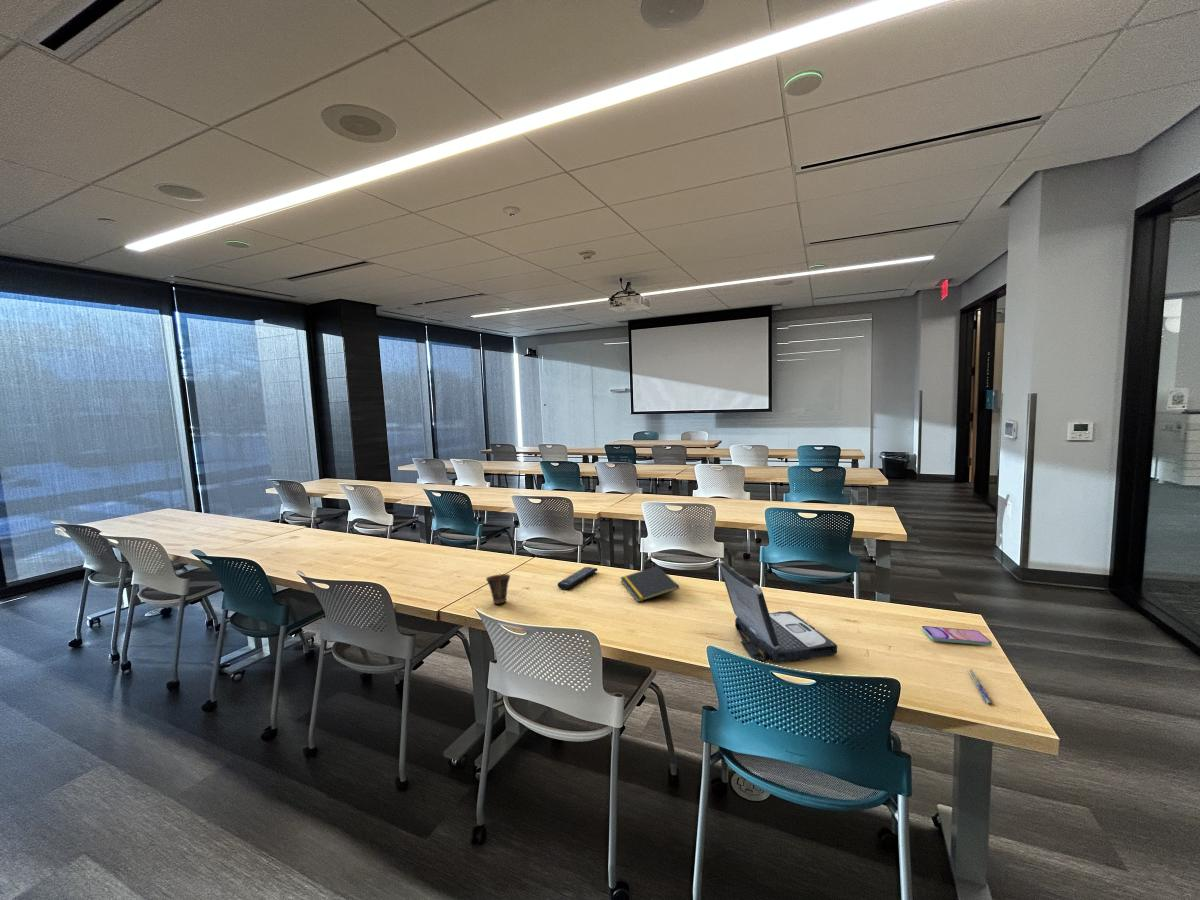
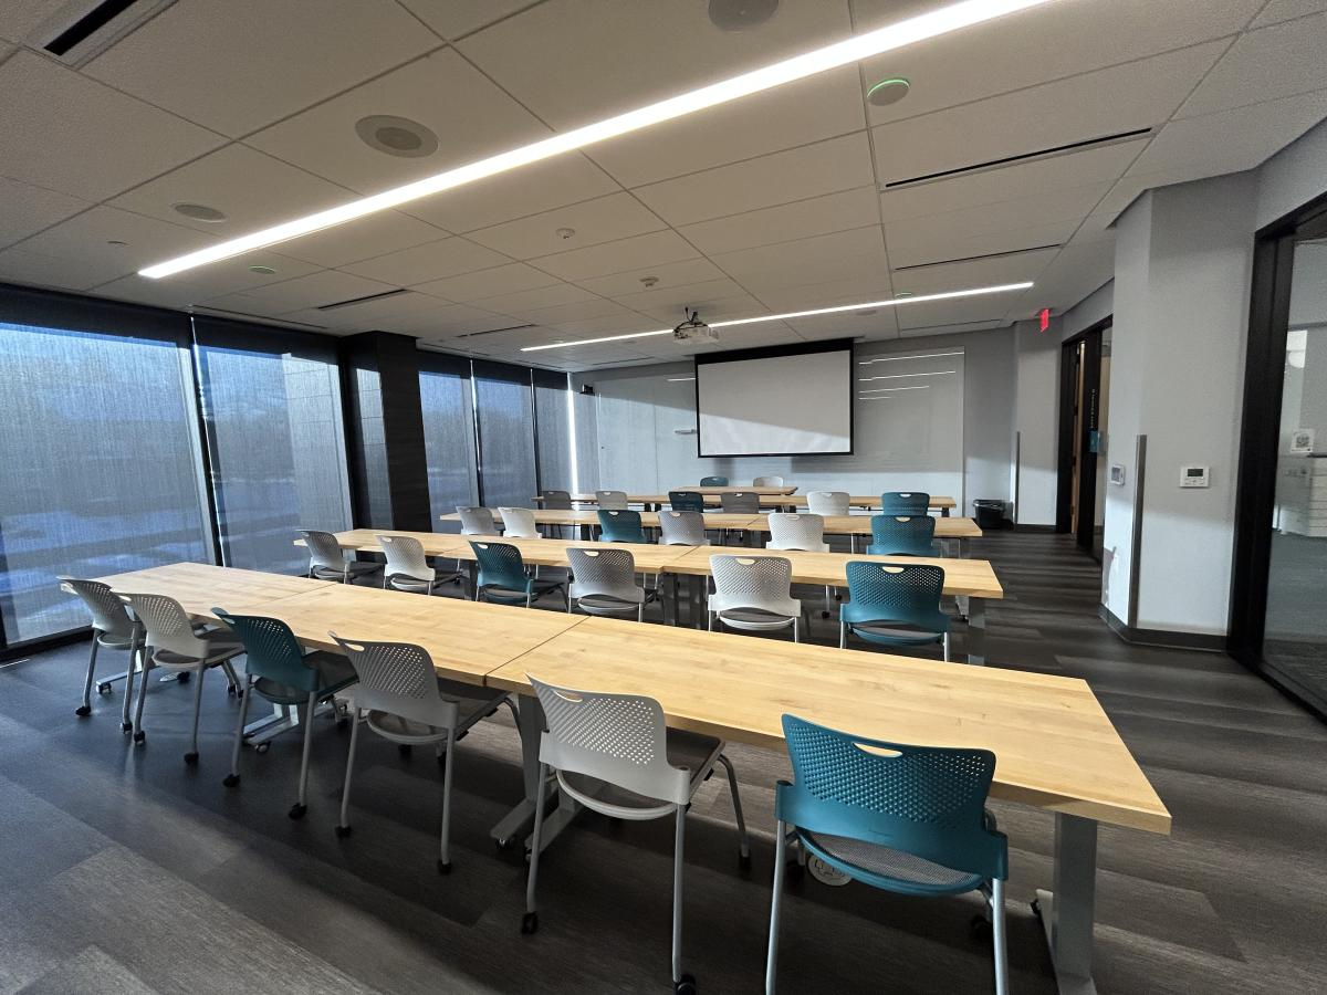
- smartphone [921,625,993,647]
- cup [485,573,511,605]
- laptop [718,560,838,664]
- remote control [557,566,598,591]
- pen [966,668,995,705]
- notepad [619,565,680,603]
